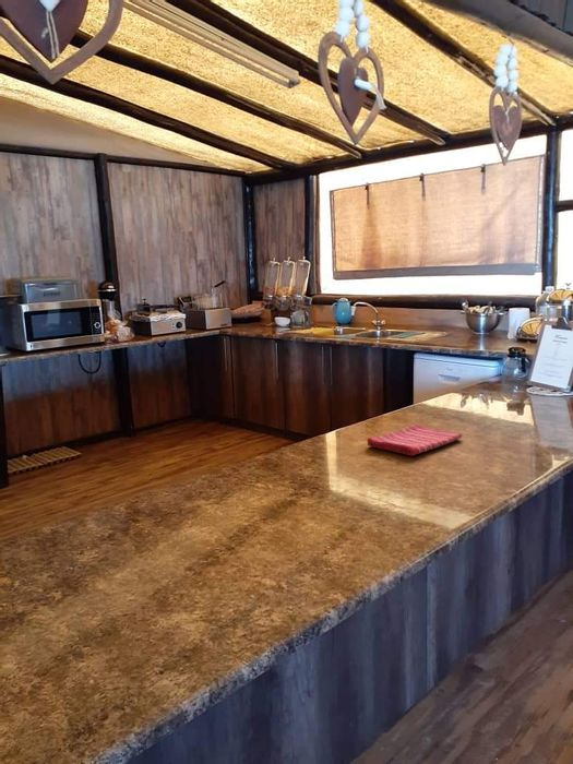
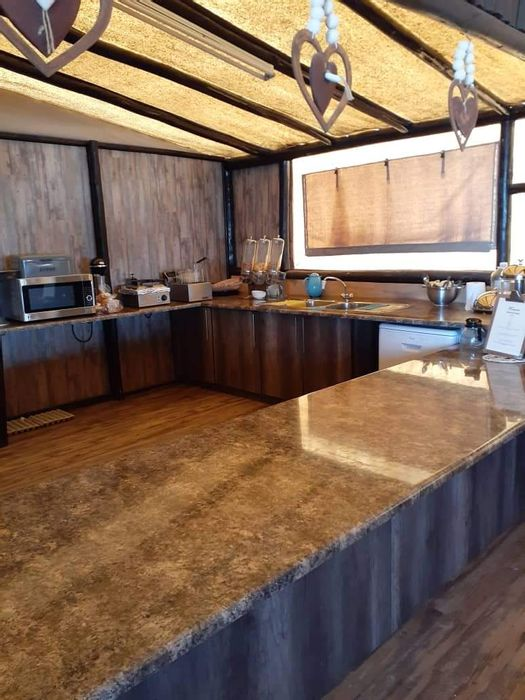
- dish towel [366,422,463,457]
